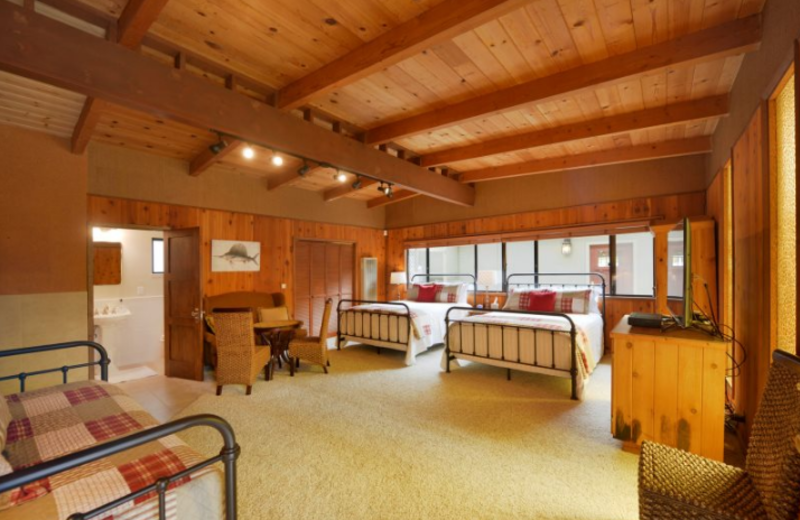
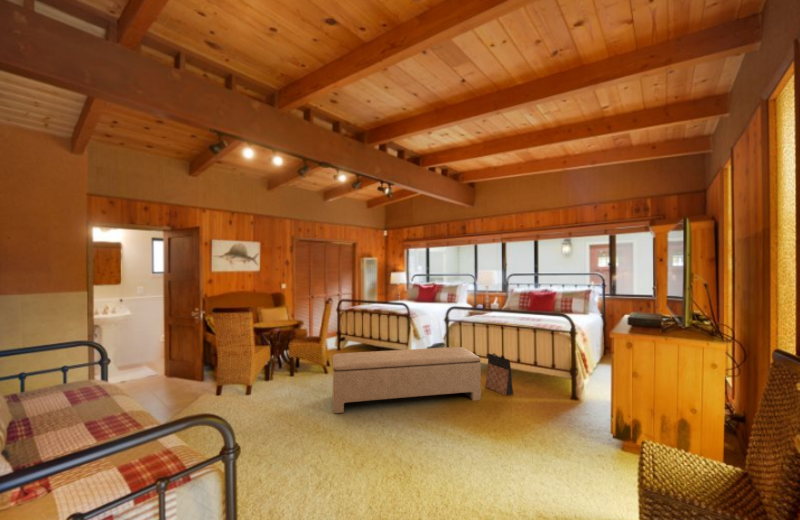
+ bag [484,352,514,397]
+ bench [331,346,482,414]
